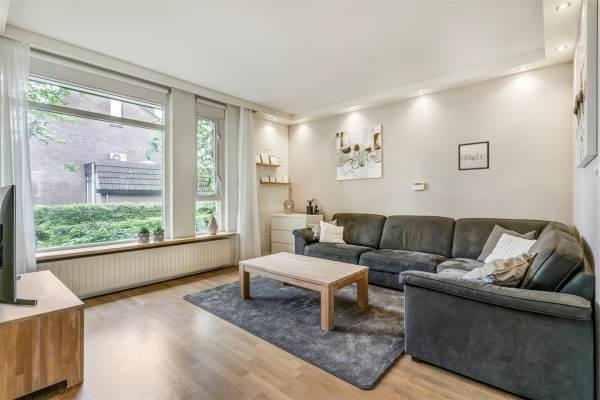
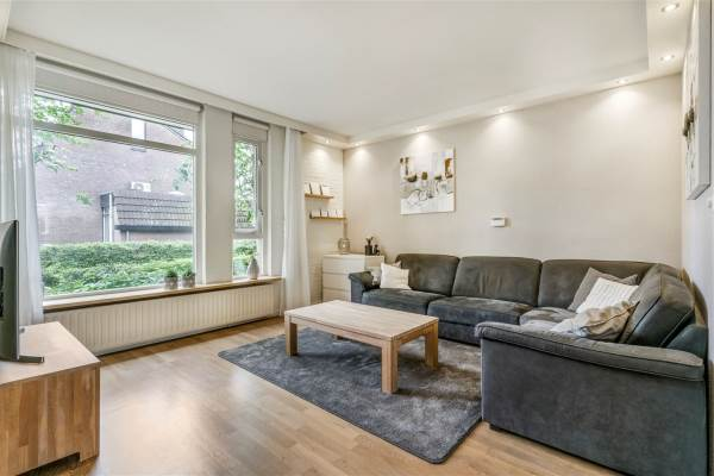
- wall art [457,140,490,172]
